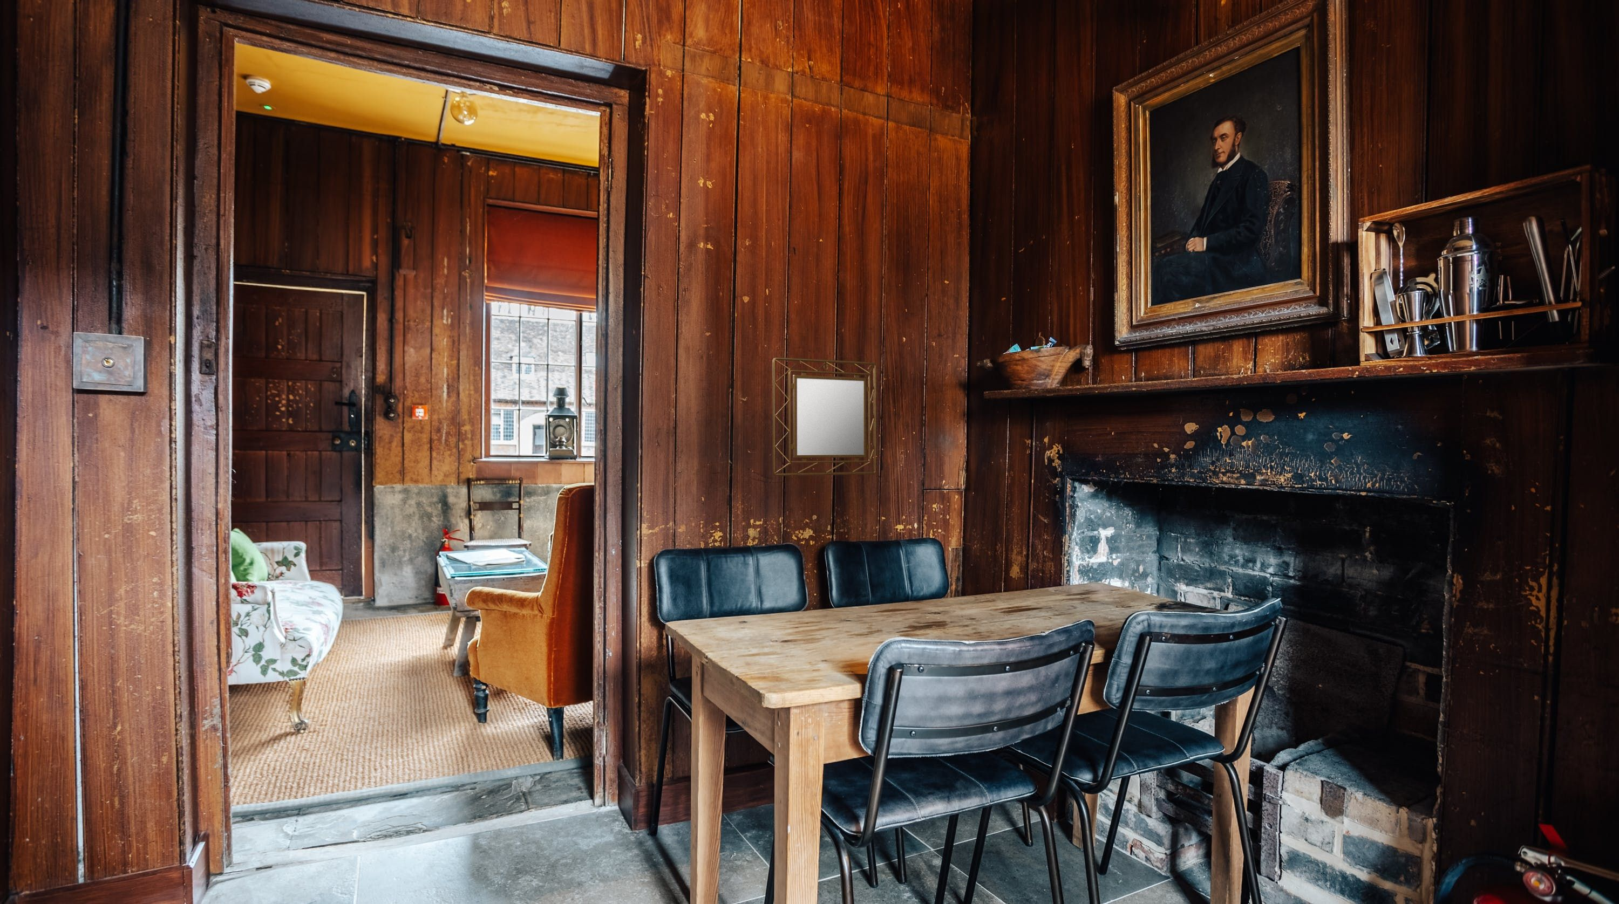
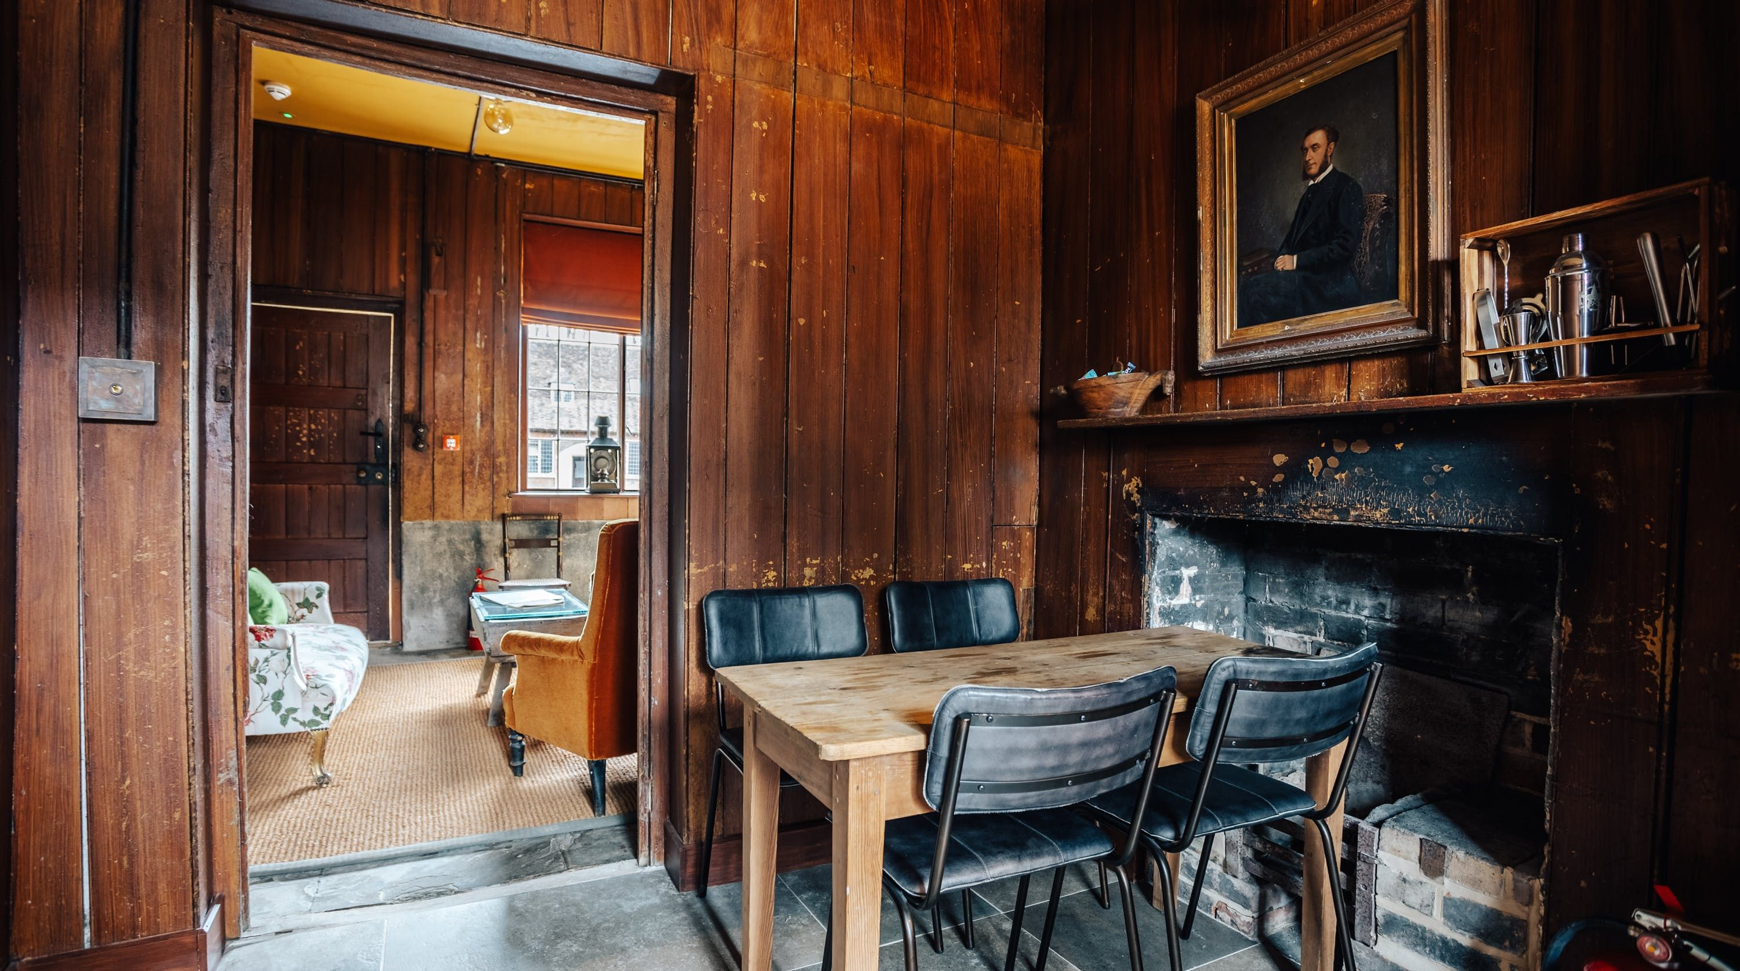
- home mirror [773,357,877,476]
